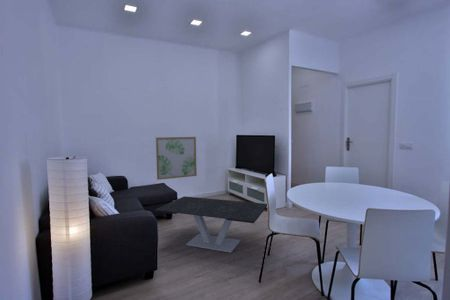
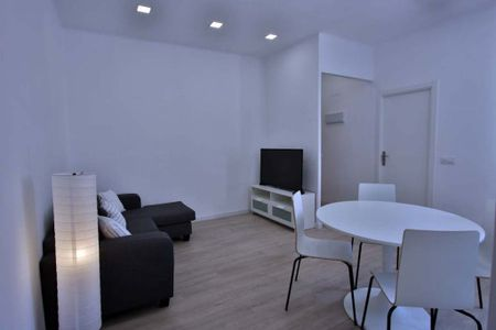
- coffee table [154,195,268,254]
- wall art [155,136,198,181]
